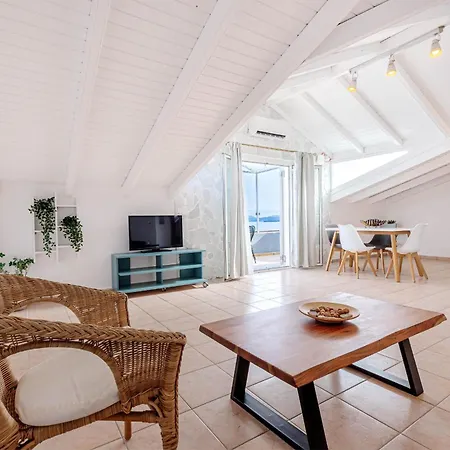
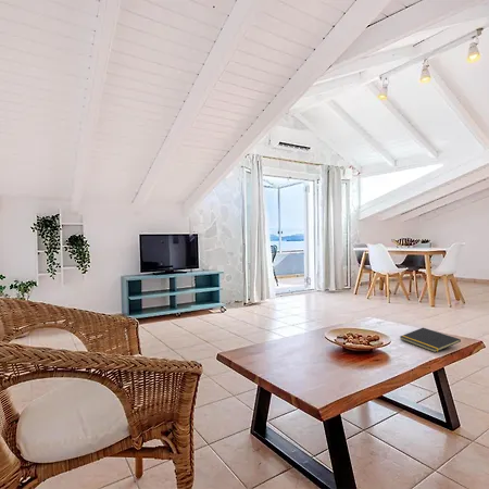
+ notepad [399,327,462,353]
